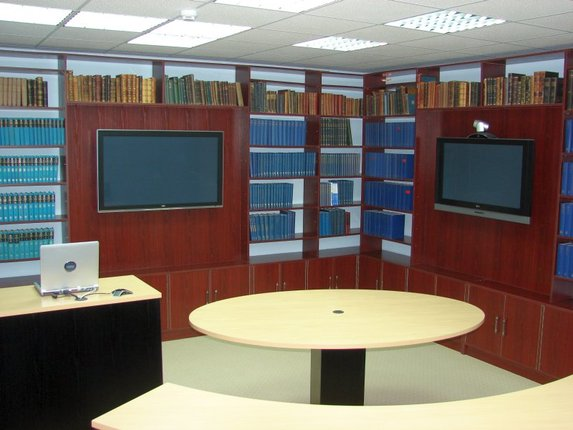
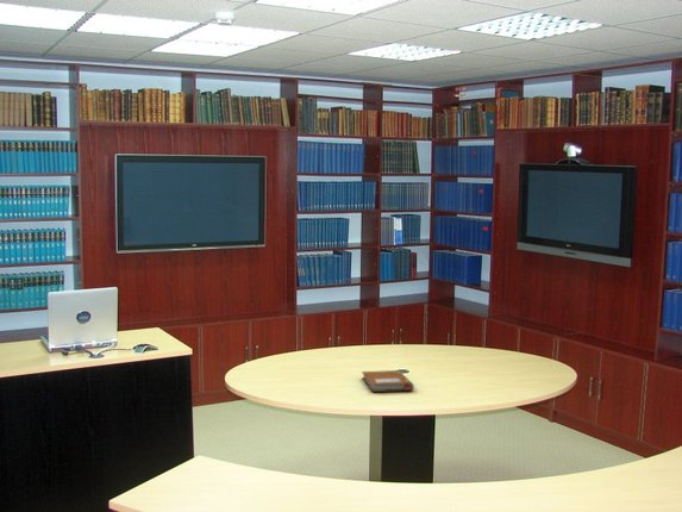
+ notebook [361,369,415,393]
